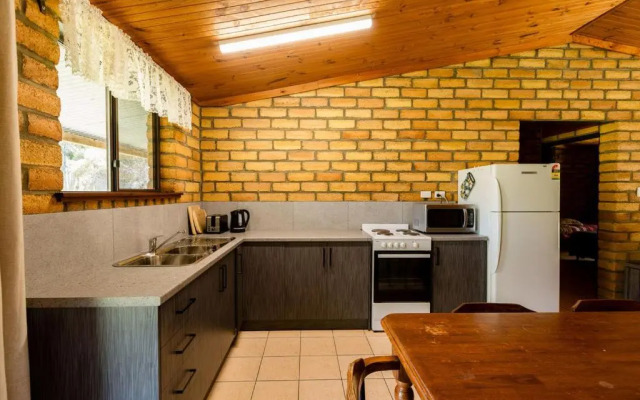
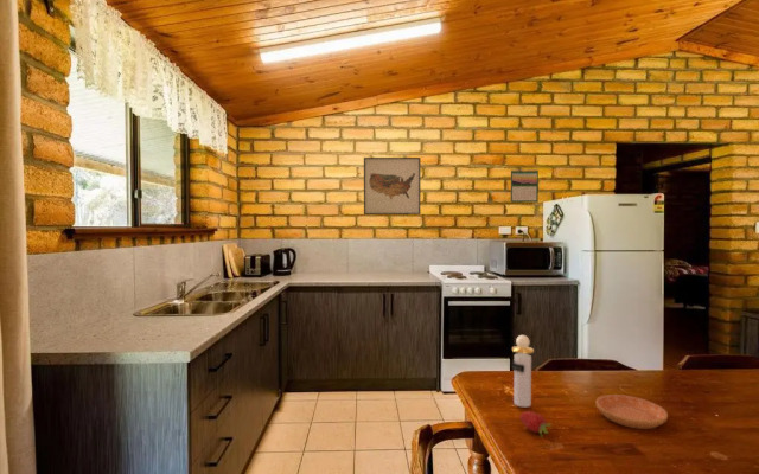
+ fruit [519,410,553,438]
+ wall art [363,156,421,216]
+ perfume bottle [511,334,535,408]
+ calendar [510,168,540,204]
+ saucer [595,393,669,430]
